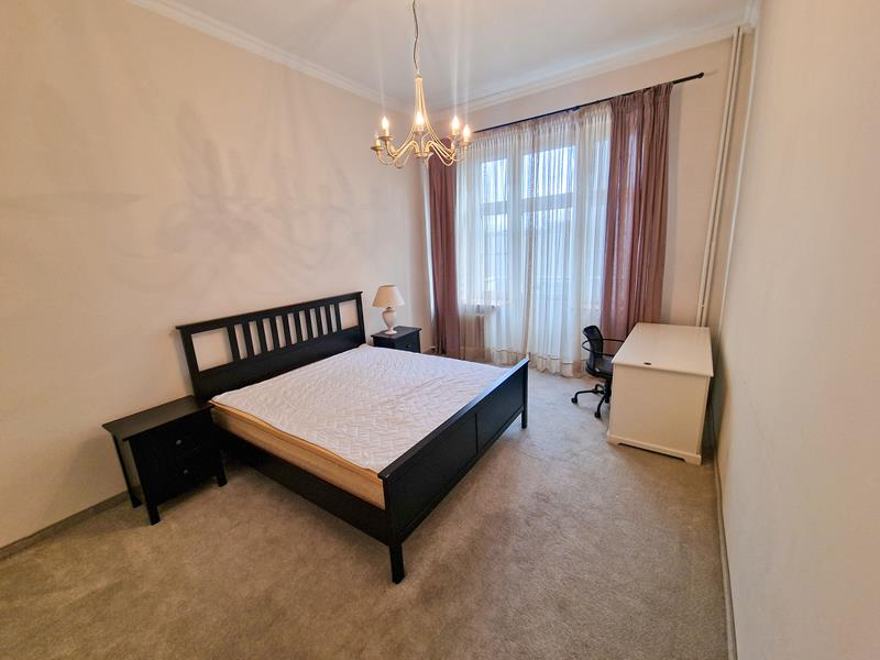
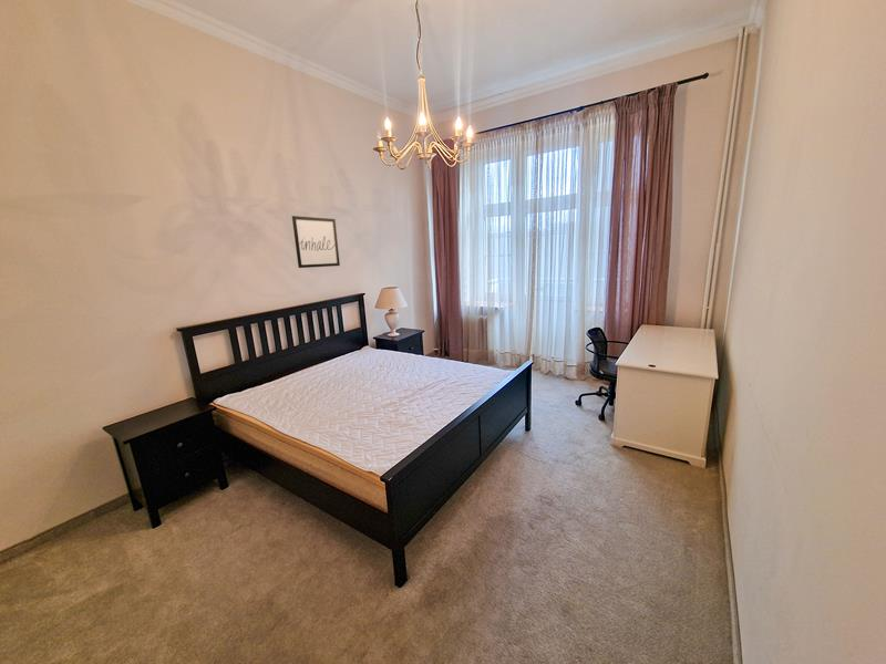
+ wall art [291,215,341,269]
